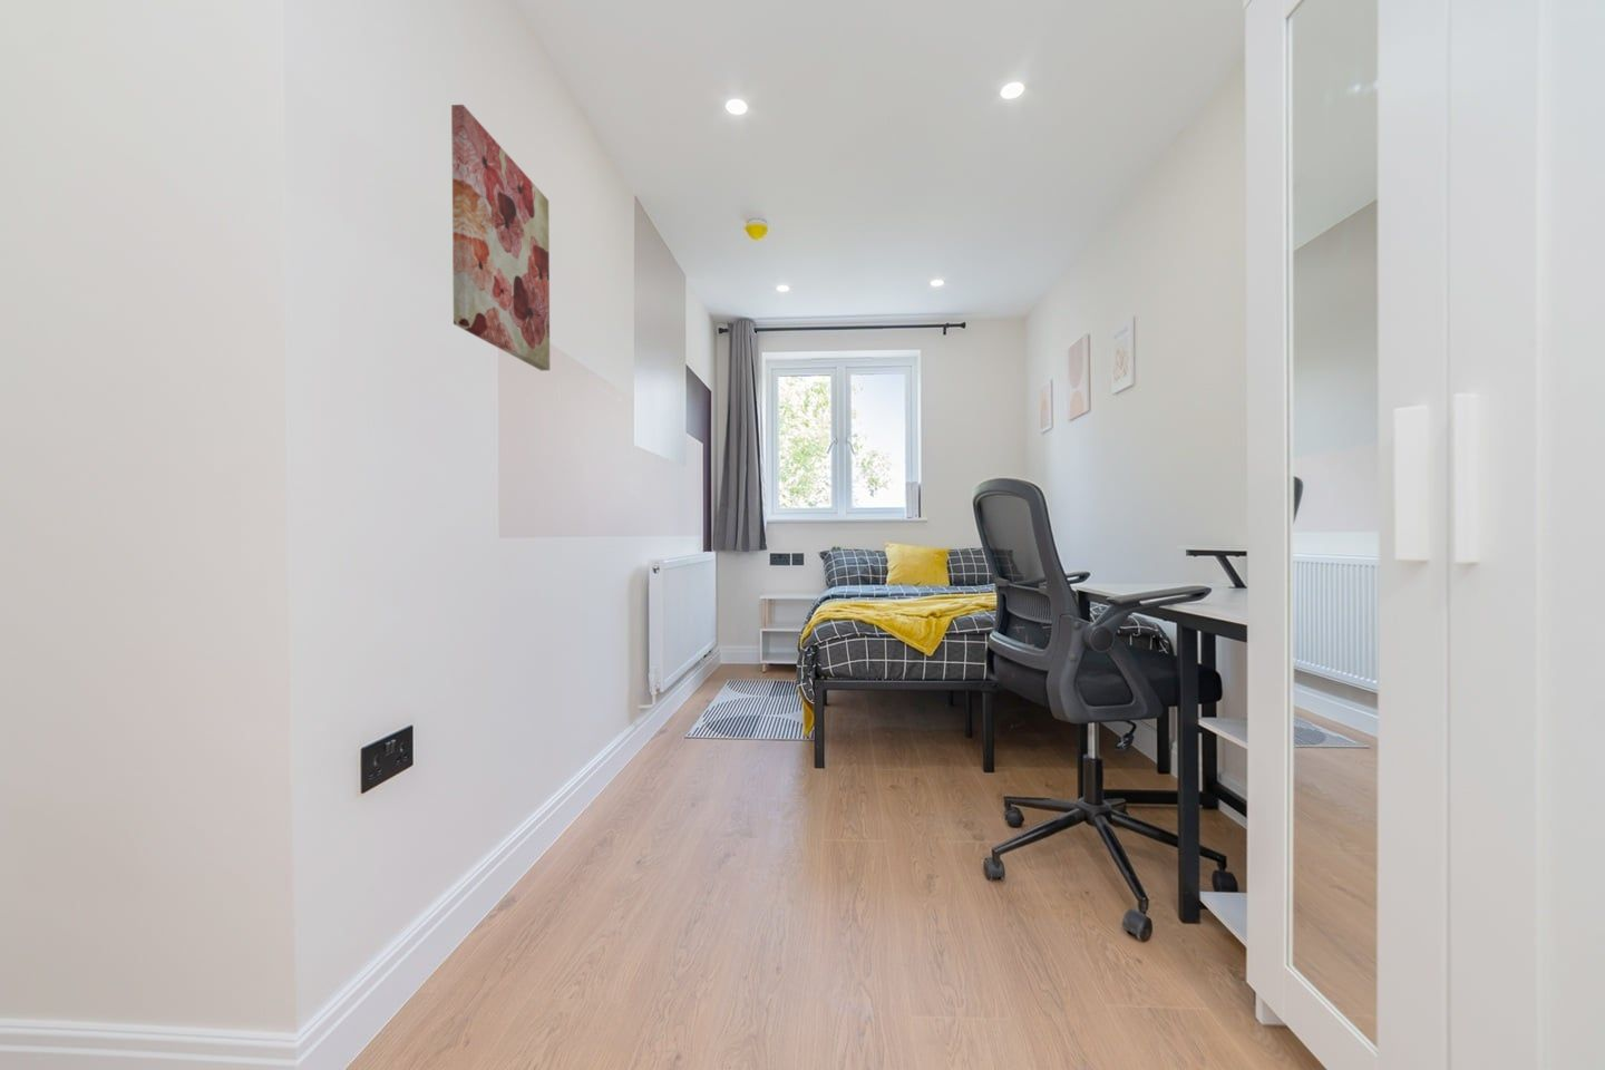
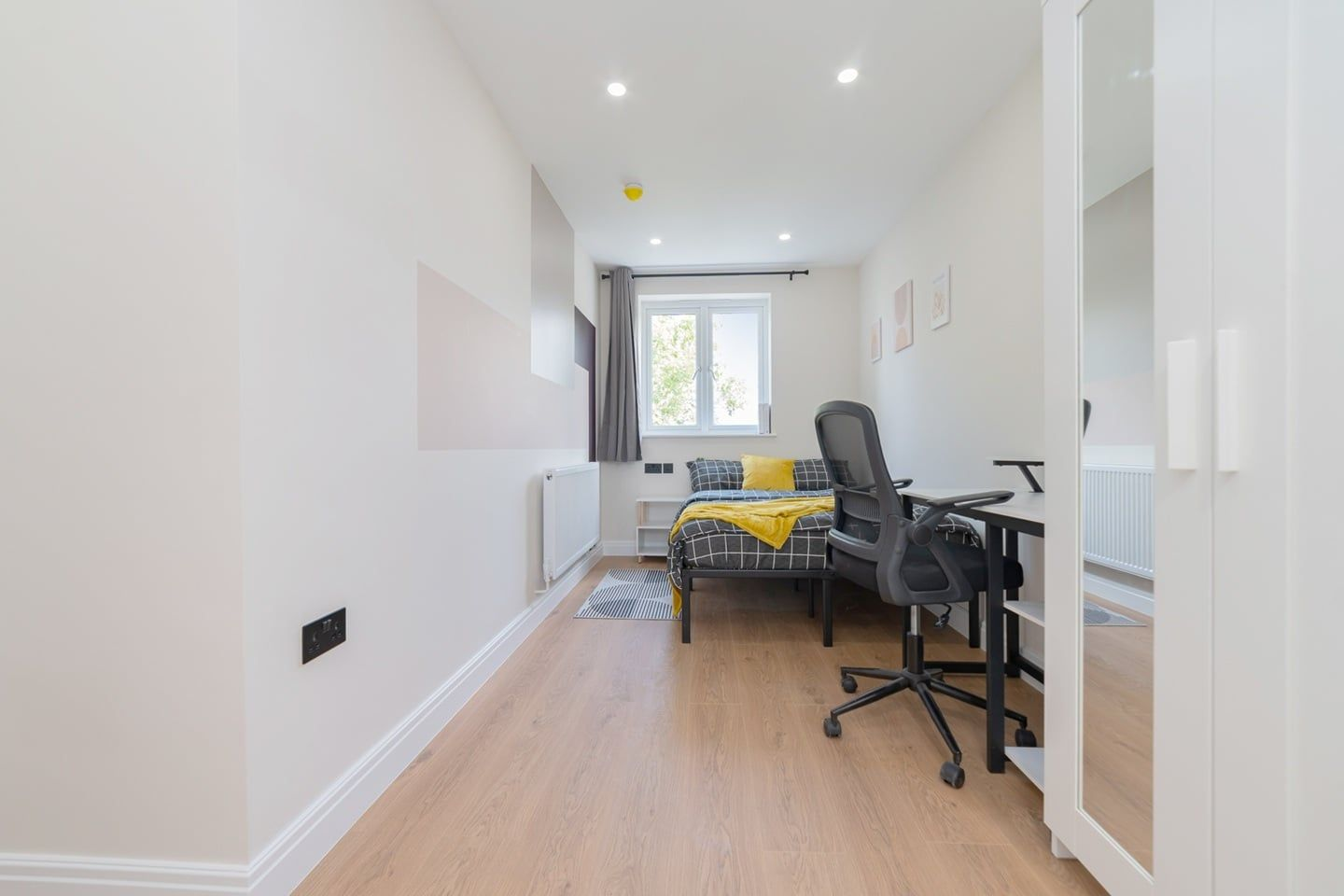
- wall art [450,104,551,371]
